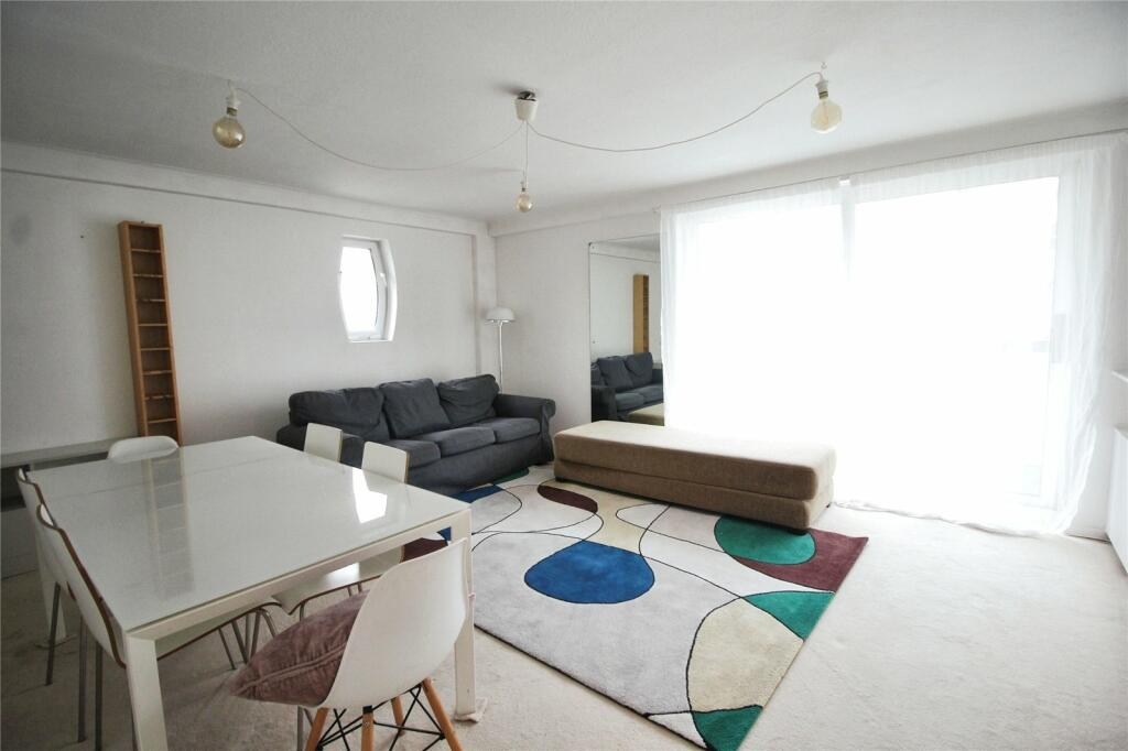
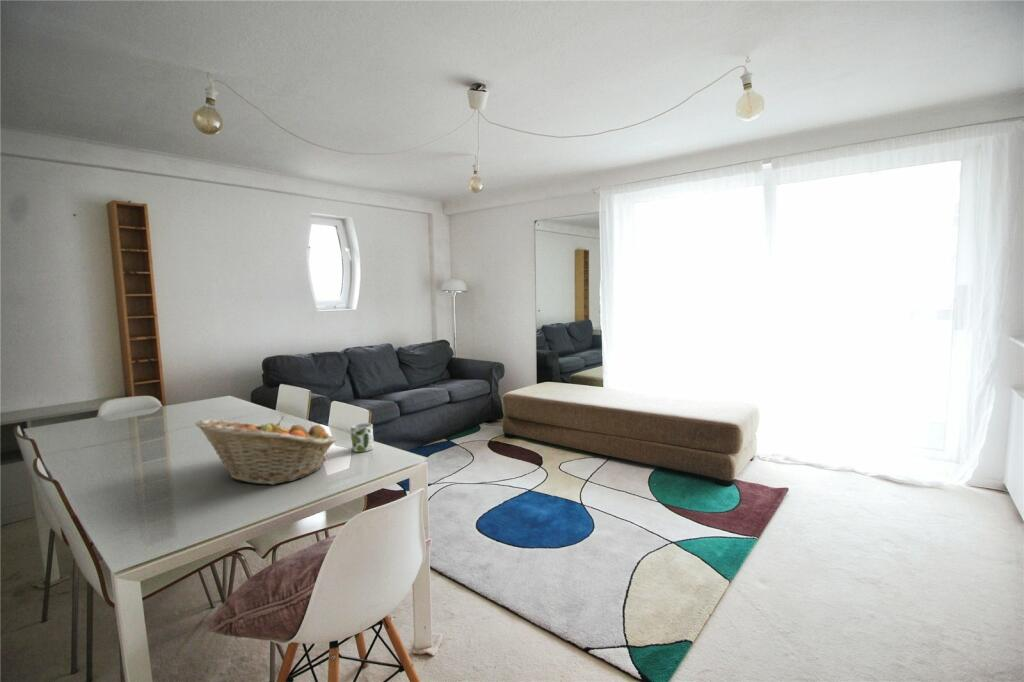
+ mug [349,422,375,453]
+ fruit basket [194,416,337,486]
